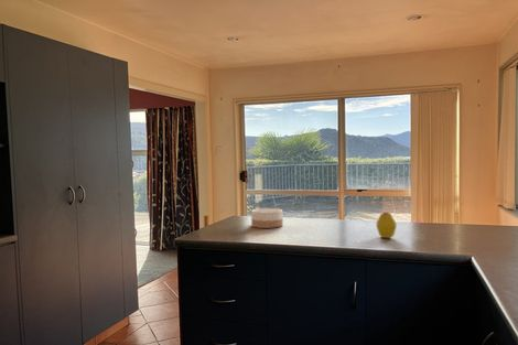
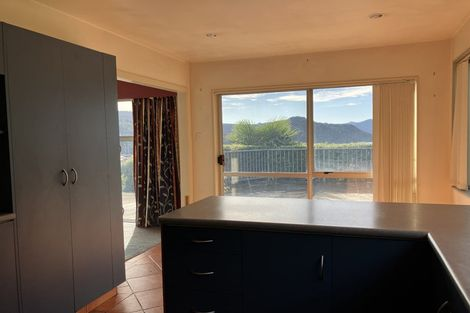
- bowl [250,207,284,229]
- fruit [375,211,398,239]
